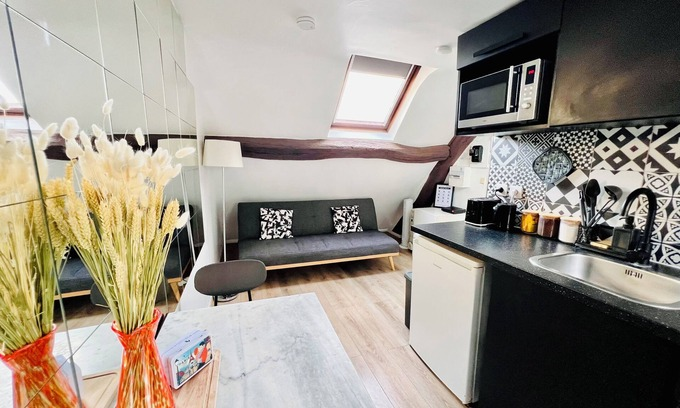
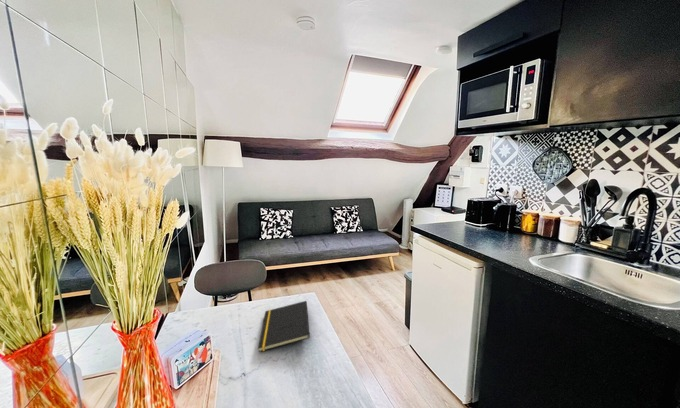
+ notepad [257,300,311,353]
